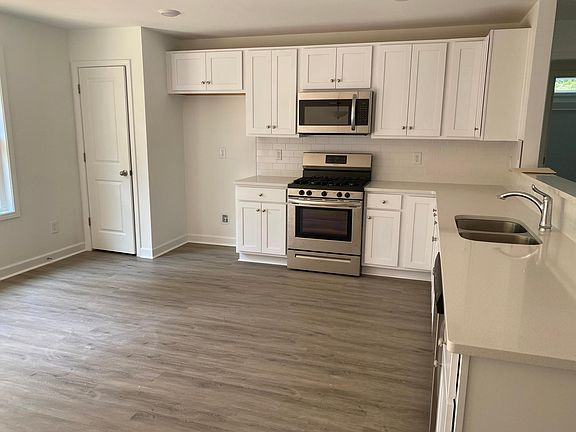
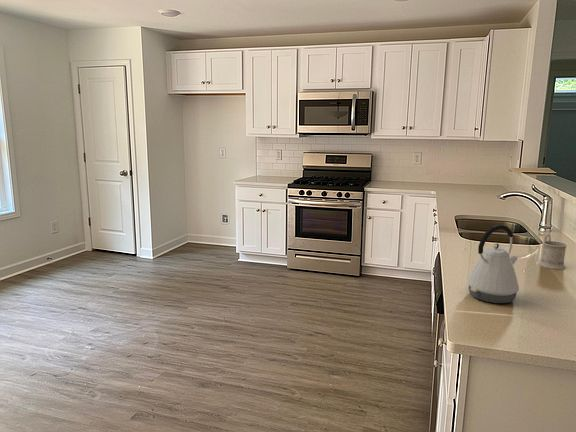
+ kettle [466,224,520,304]
+ mug [538,233,568,270]
